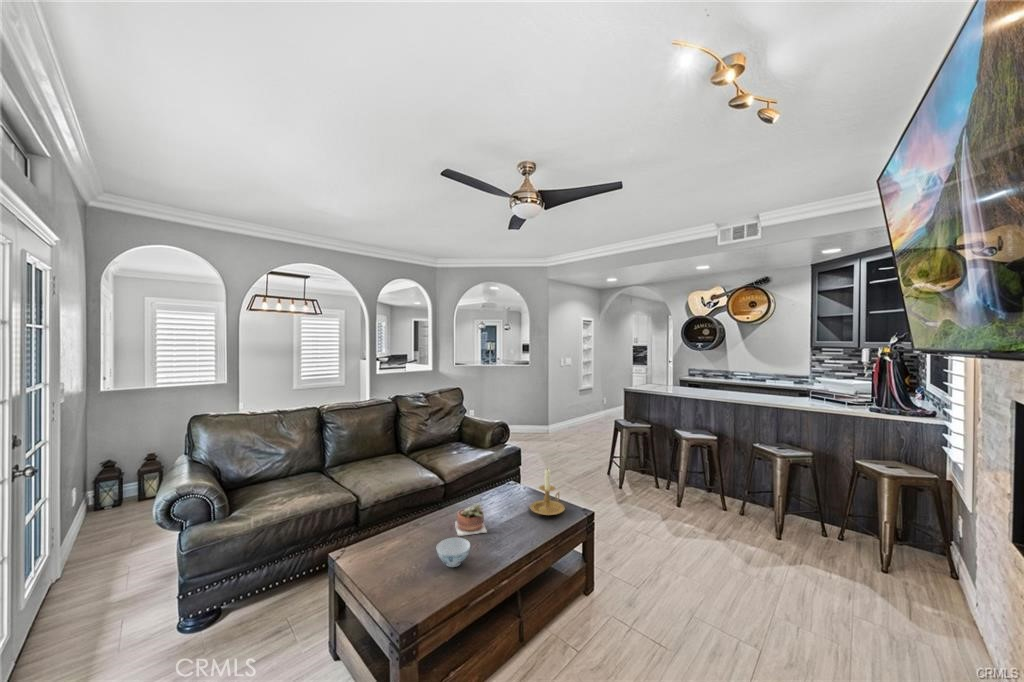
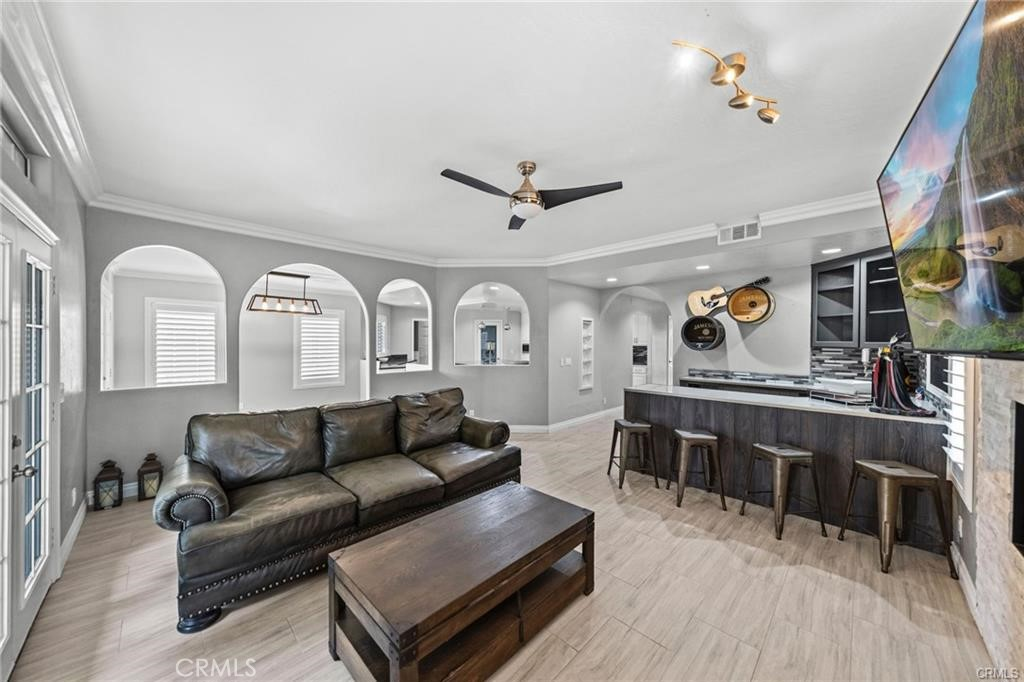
- succulent plant [454,502,488,537]
- chinaware [436,537,471,568]
- candle holder [529,467,566,516]
